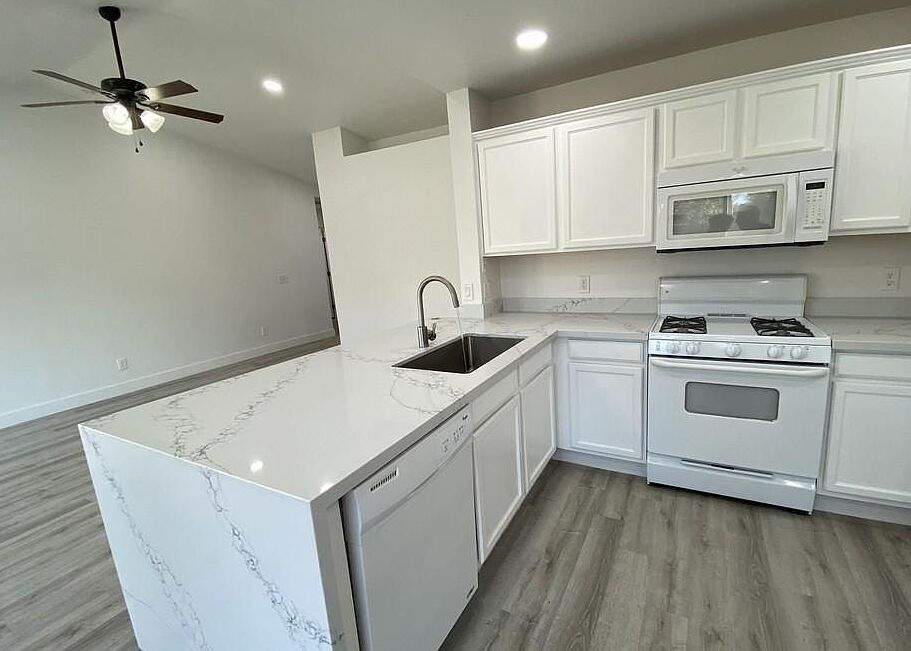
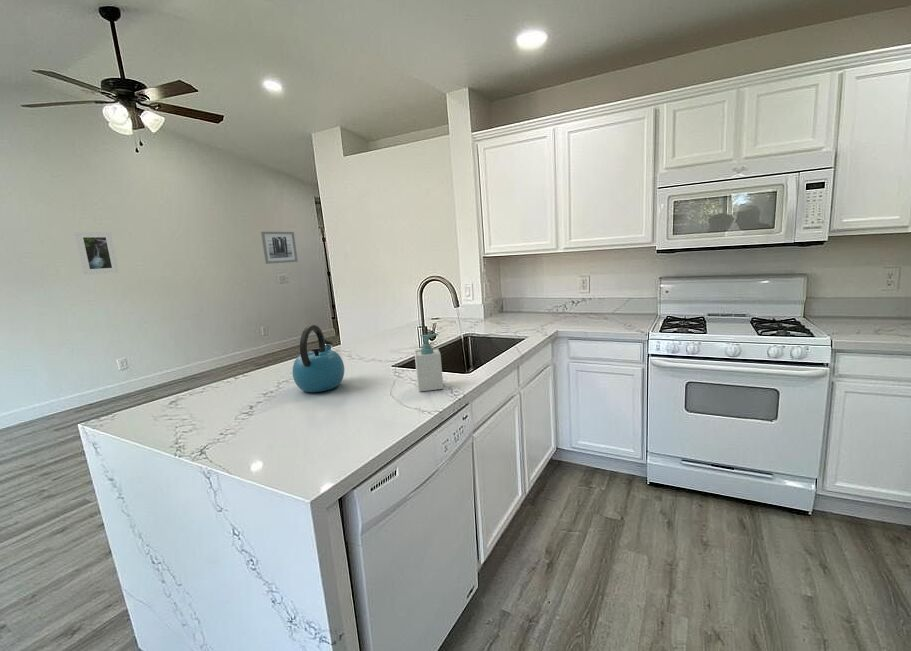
+ wall art [260,231,299,265]
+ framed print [74,231,120,276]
+ kettle [291,324,345,393]
+ soap bottle [414,333,444,393]
